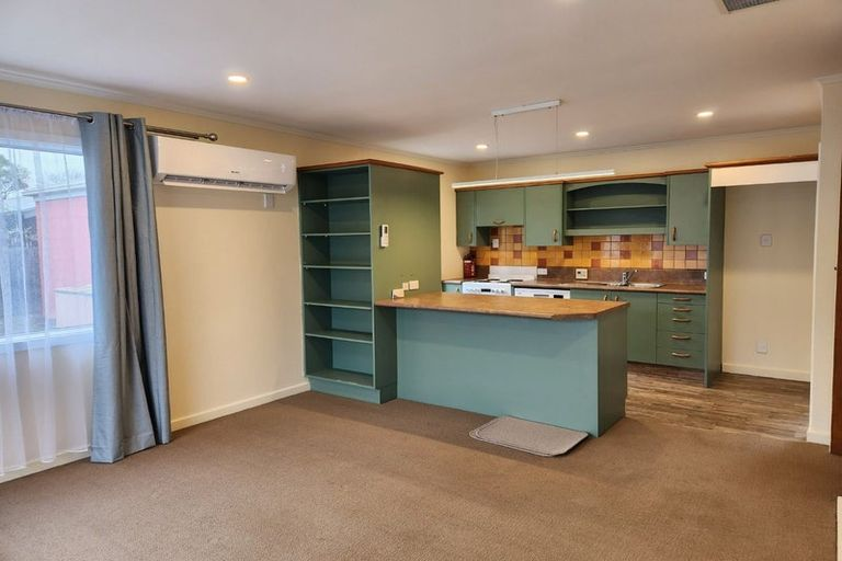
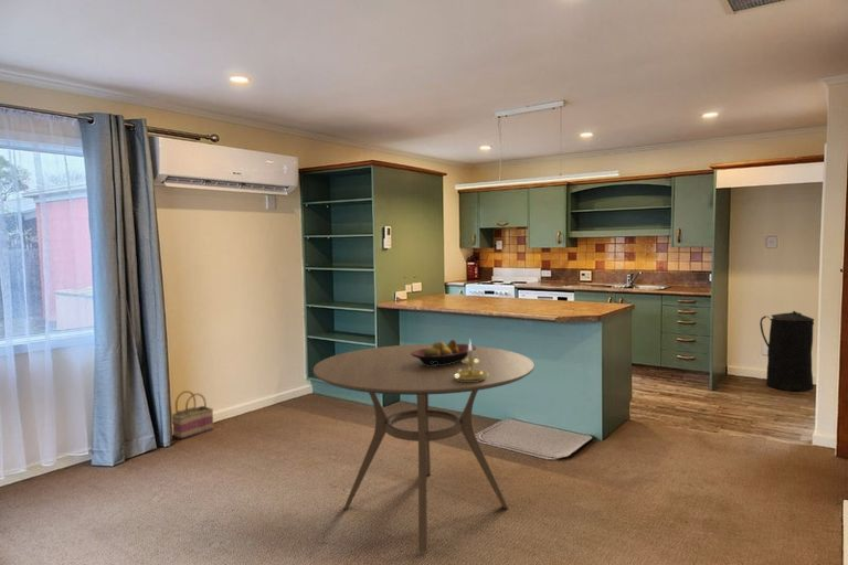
+ trash can [759,310,816,393]
+ dining table [312,343,536,553]
+ basket [171,390,214,440]
+ fruit bowl [411,339,477,366]
+ candle holder [454,339,488,382]
